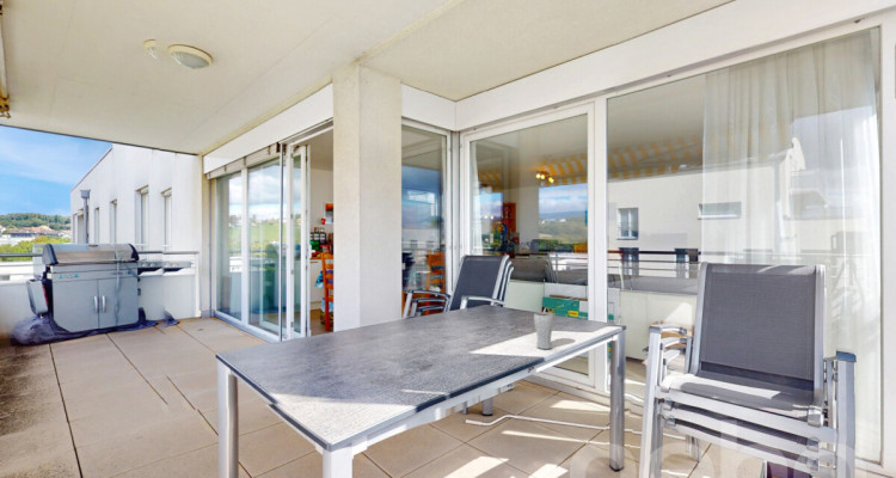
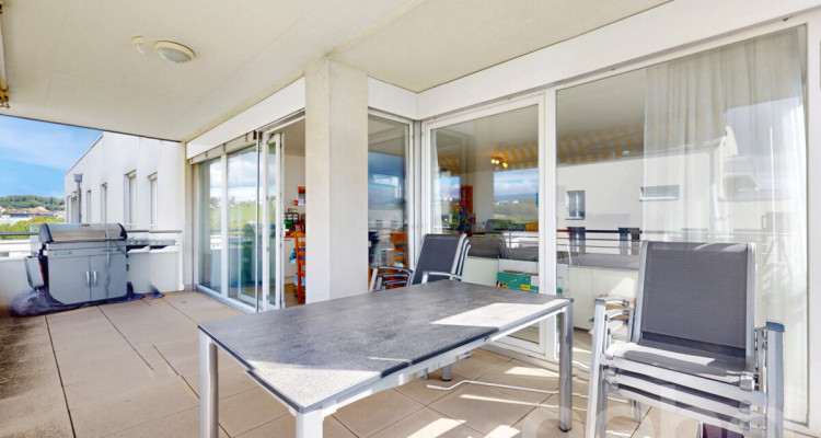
- drinking glass [533,311,554,350]
